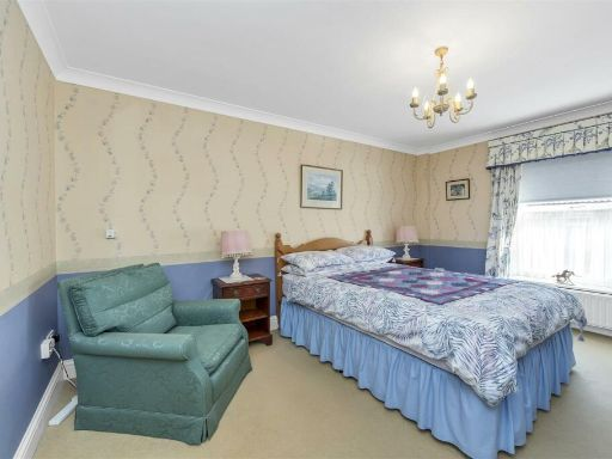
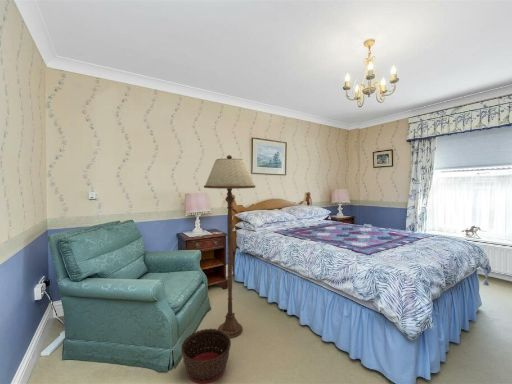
+ basket [180,328,232,384]
+ floor lamp [203,154,256,339]
